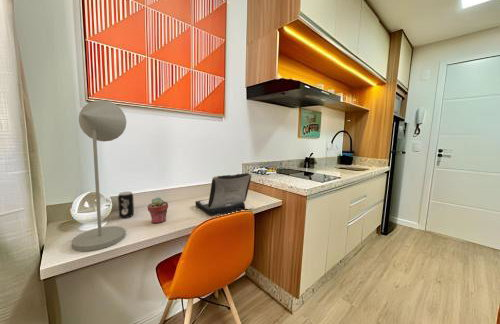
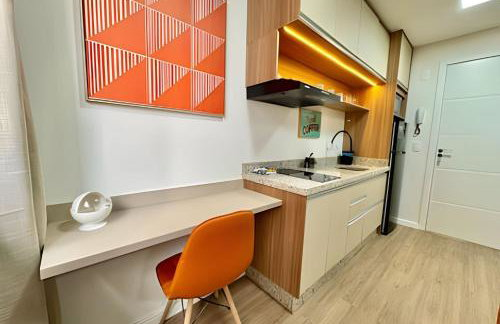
- potted succulent [147,196,169,224]
- desk lamp [71,99,127,252]
- beverage can [117,191,135,219]
- laptop [195,172,253,216]
